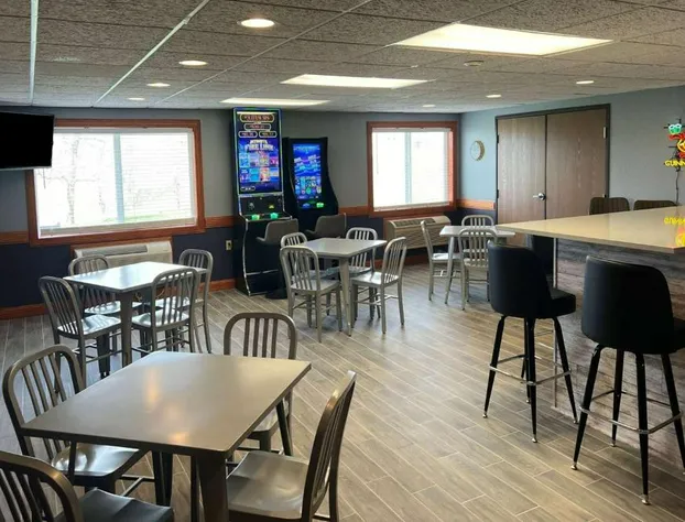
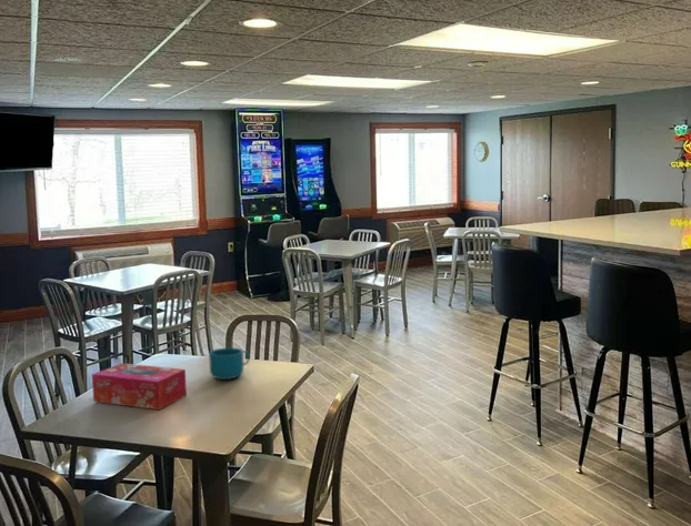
+ cup [208,346,250,381]
+ tissue box [91,362,188,411]
